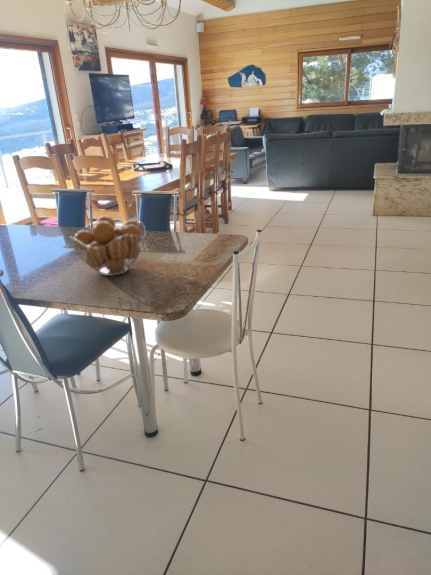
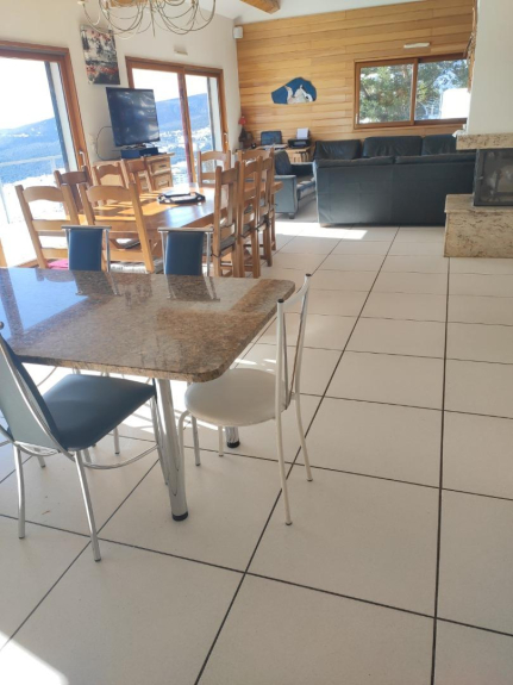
- fruit basket [69,215,146,277]
